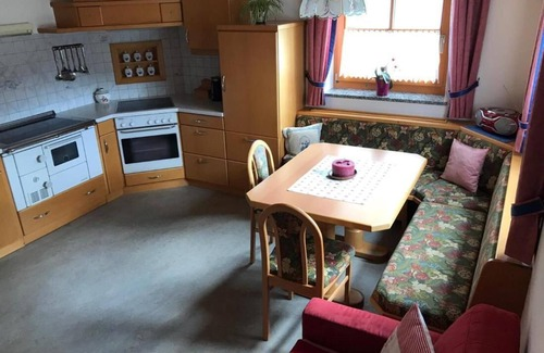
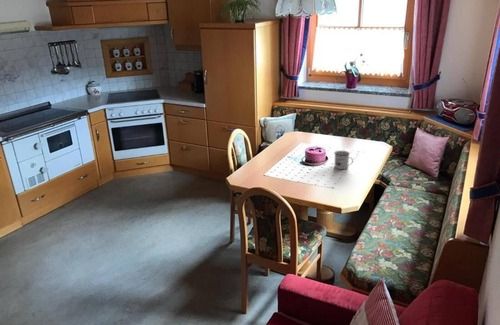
+ mug [333,150,354,170]
